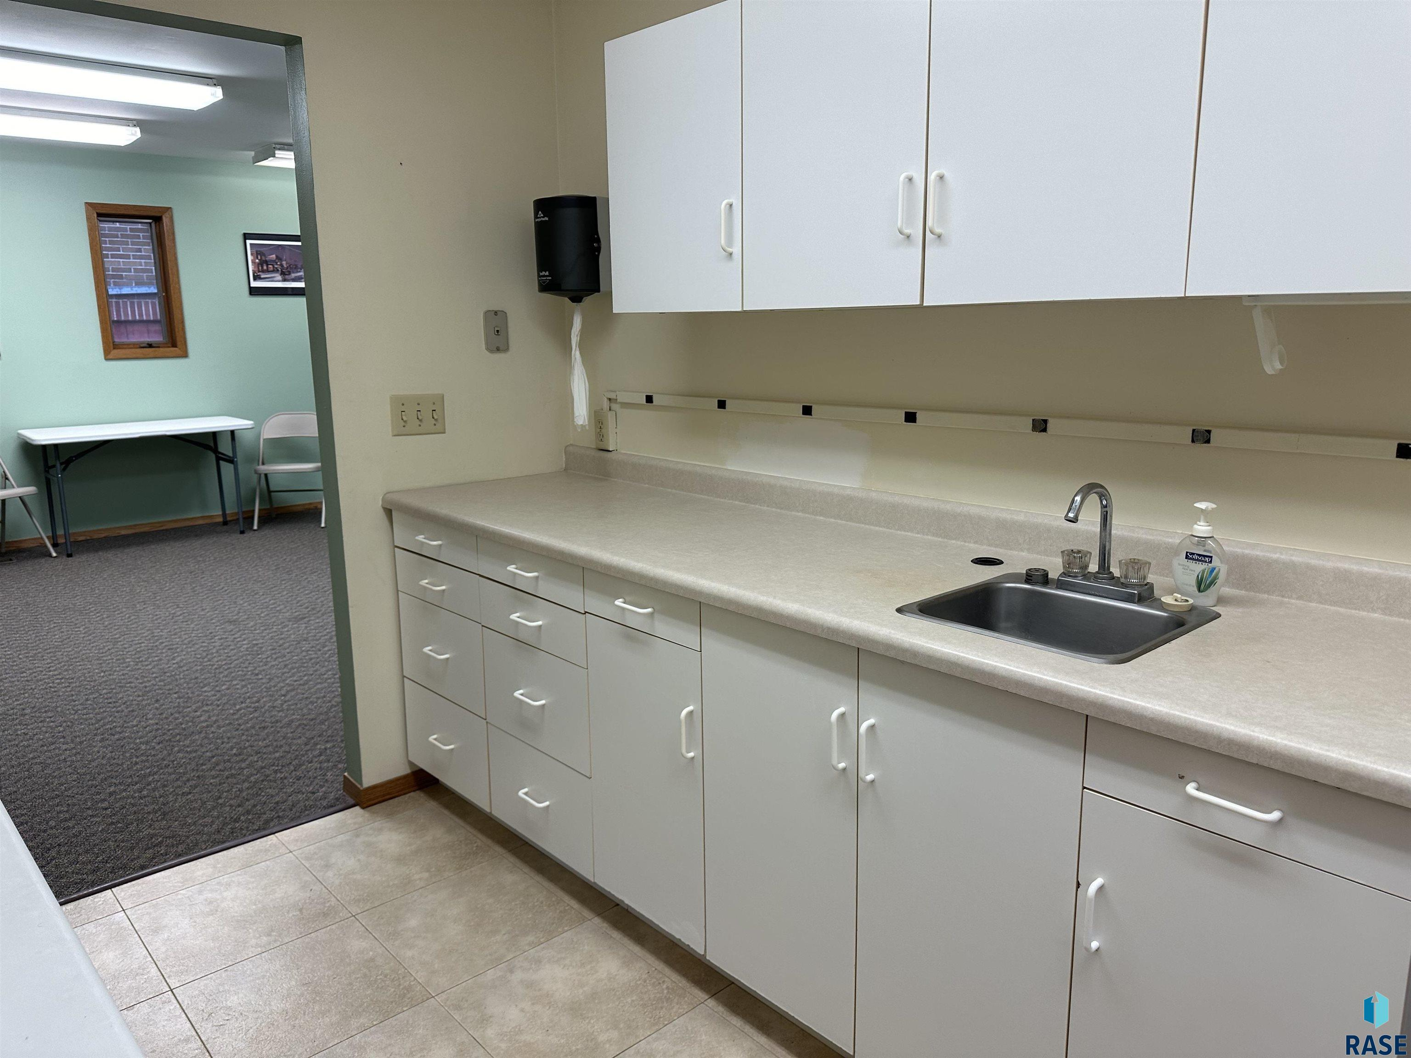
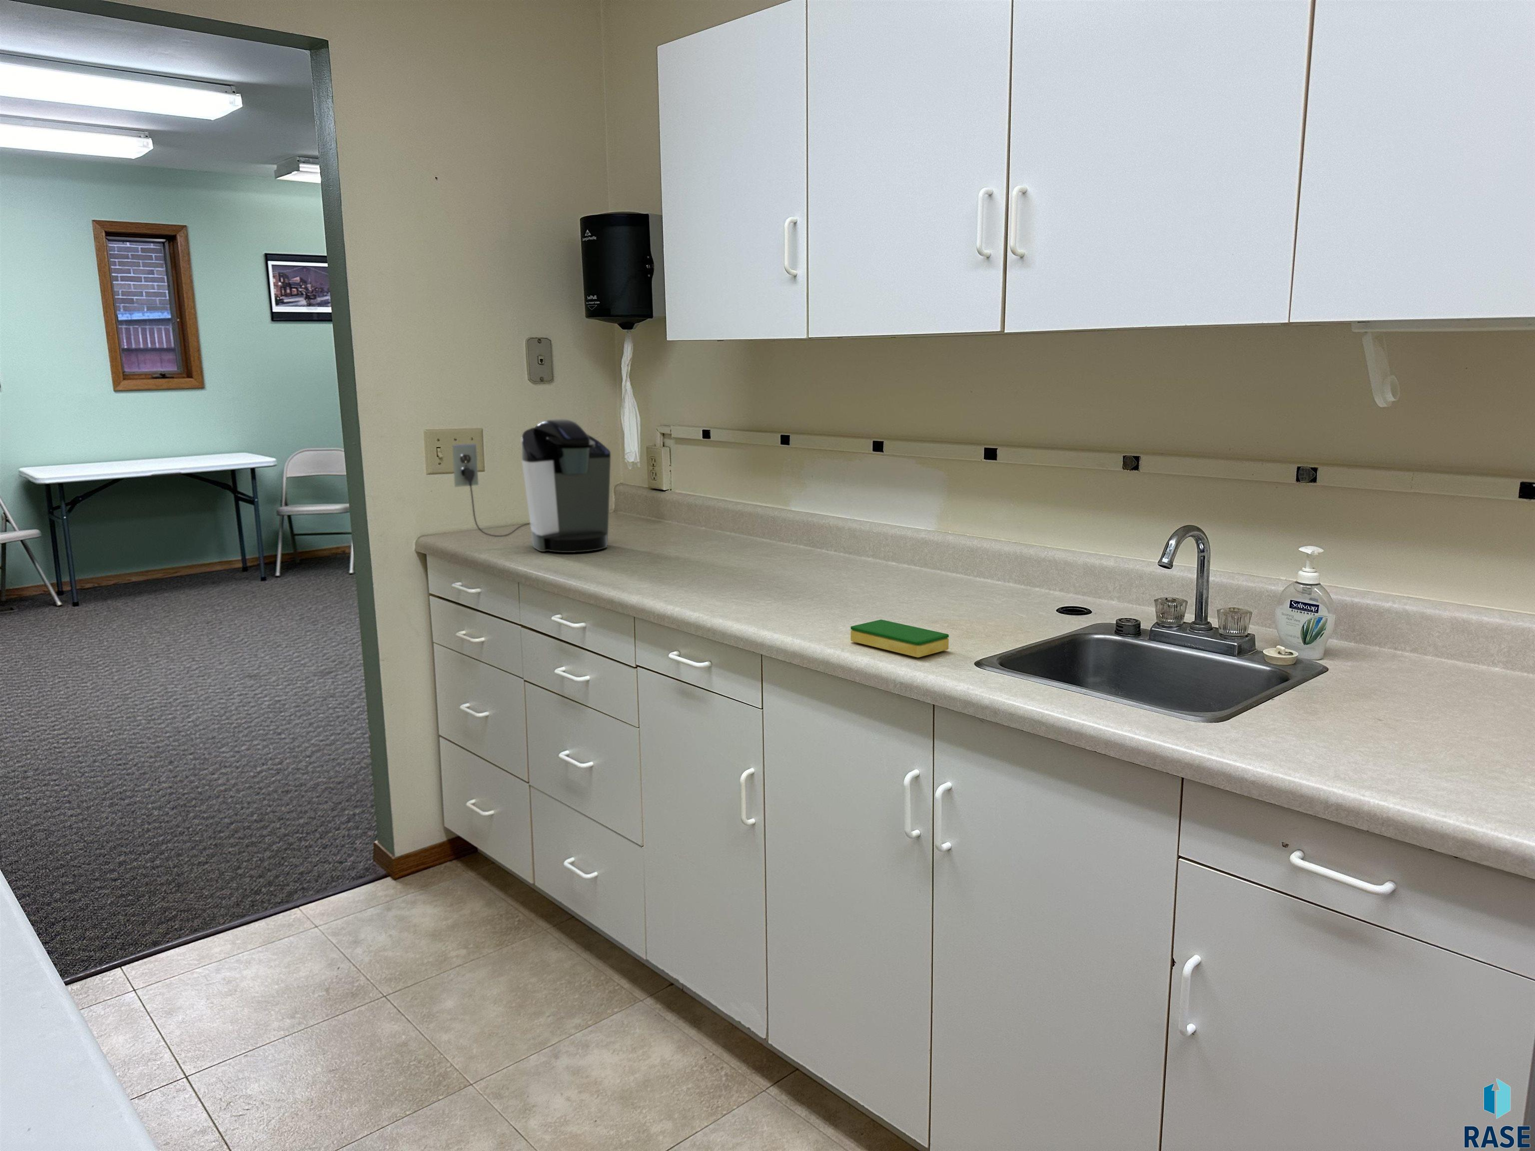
+ dish sponge [850,619,949,658]
+ coffee maker [452,418,612,553]
